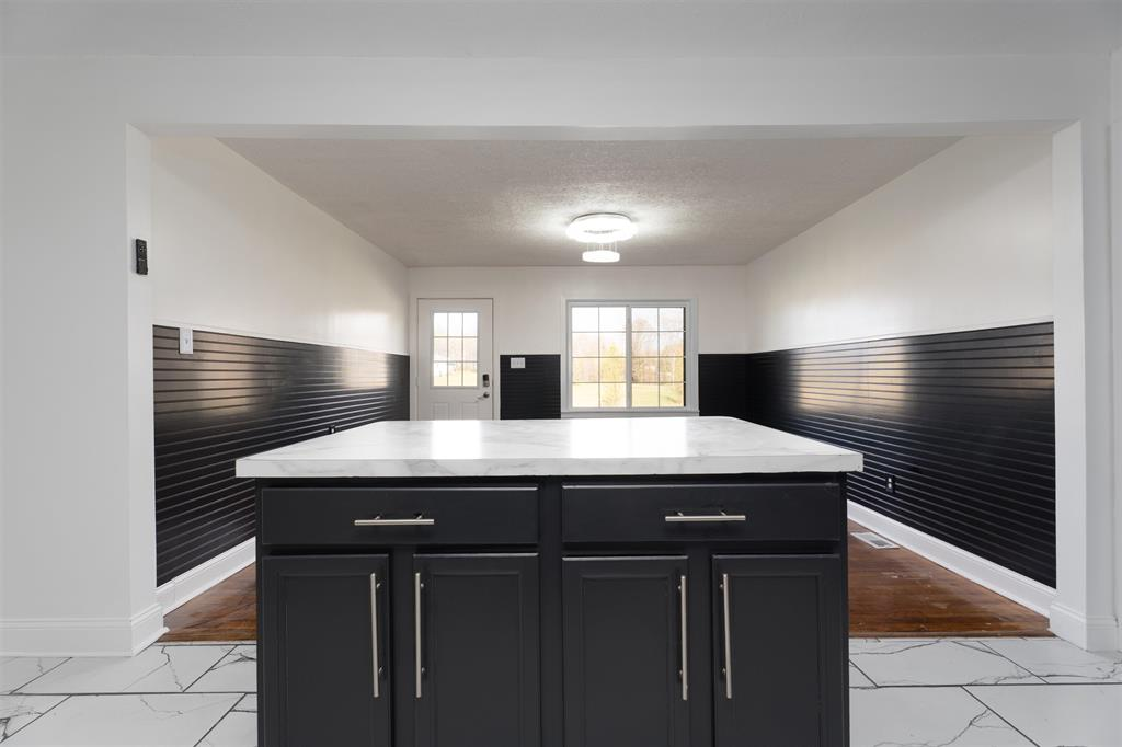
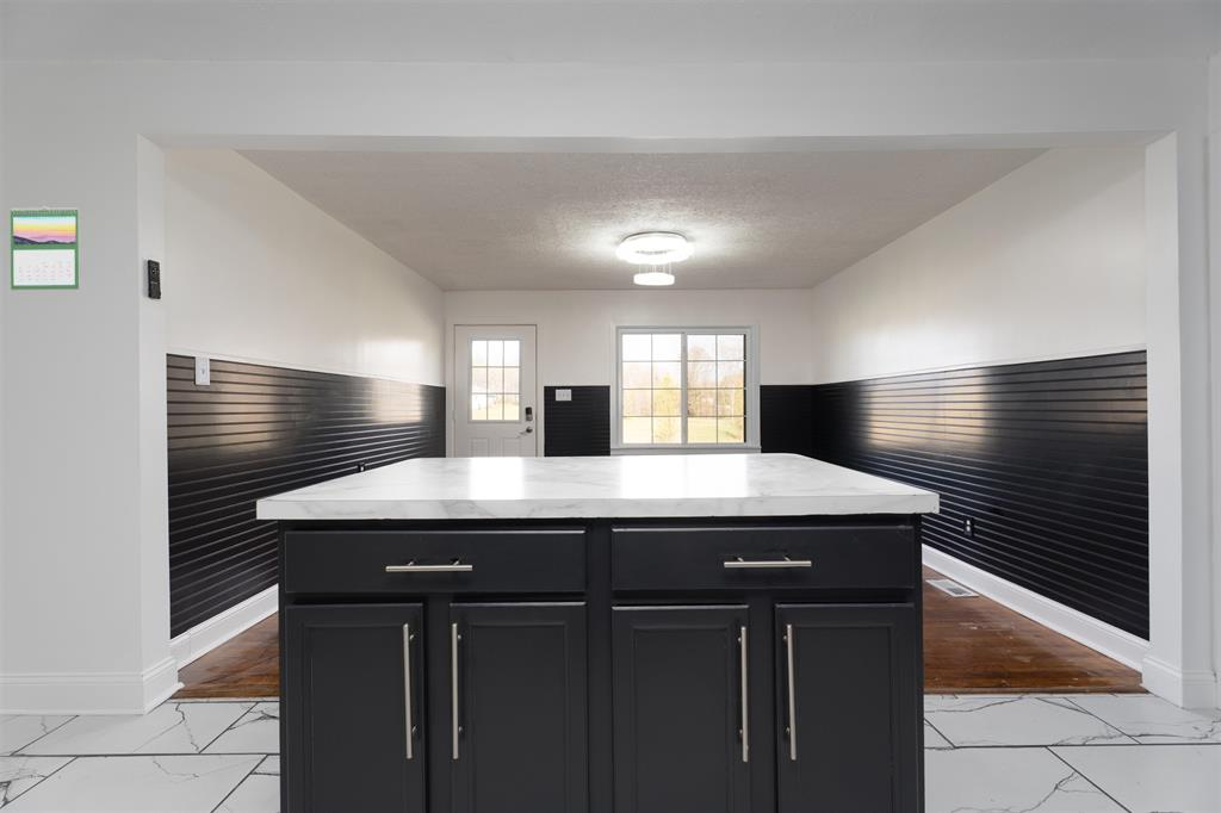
+ calendar [10,205,81,291]
